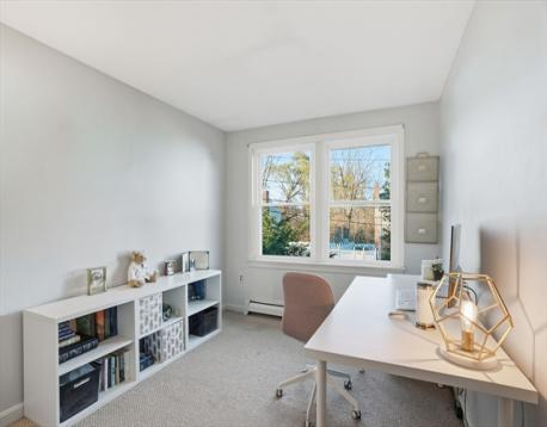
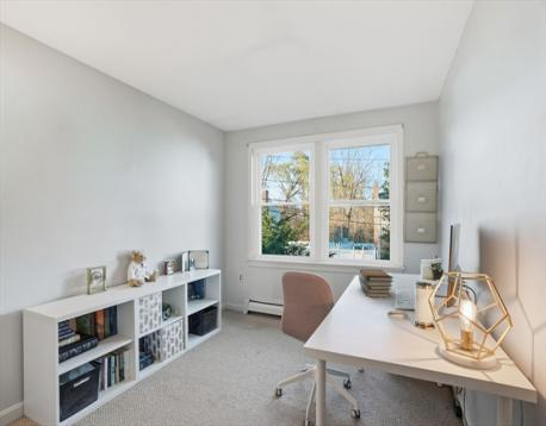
+ book stack [358,268,395,299]
